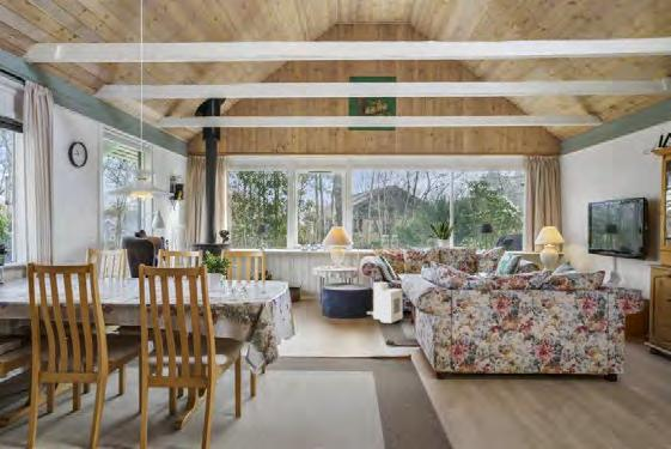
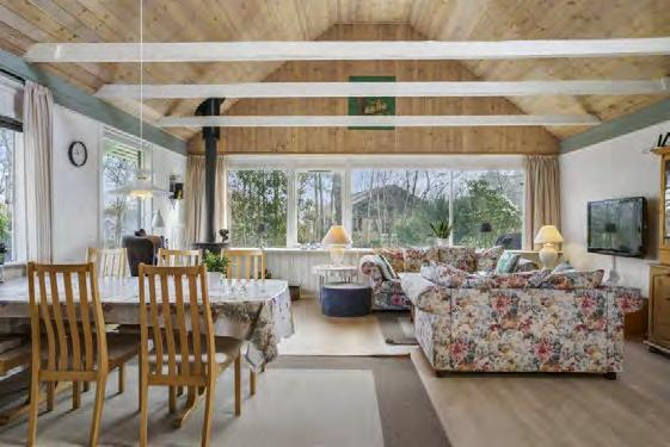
- air purifier [366,281,404,324]
